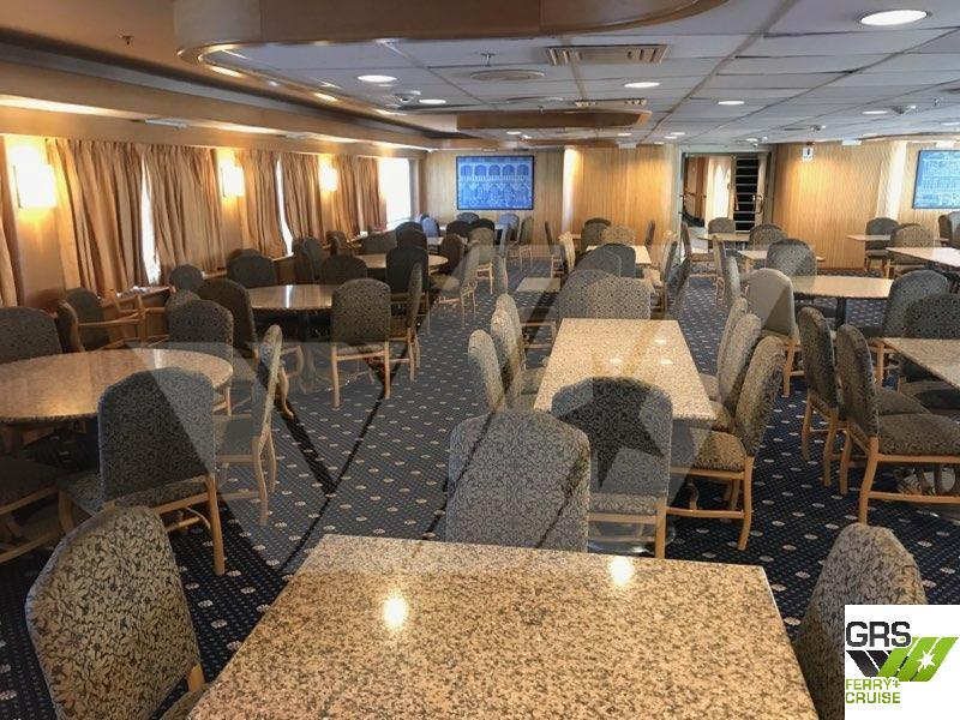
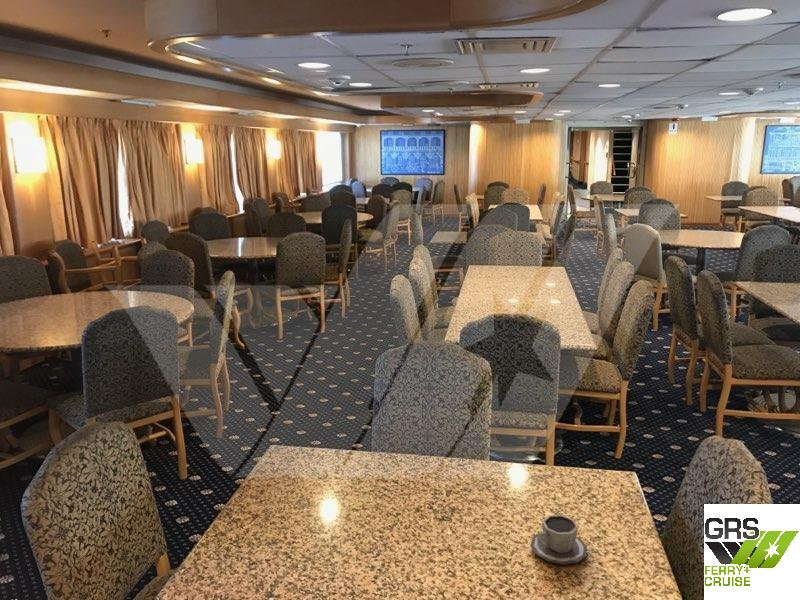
+ cup [530,514,588,565]
